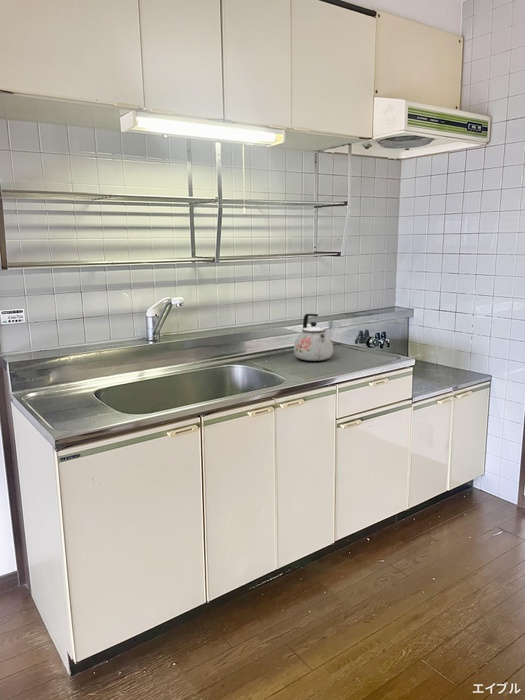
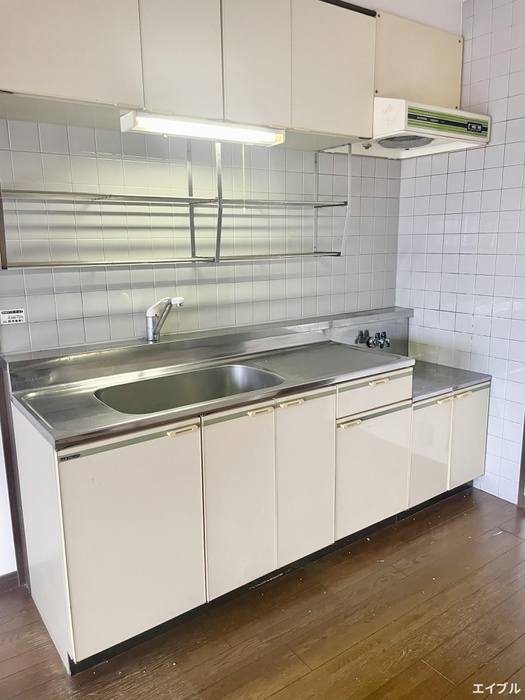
- kettle [293,313,334,362]
